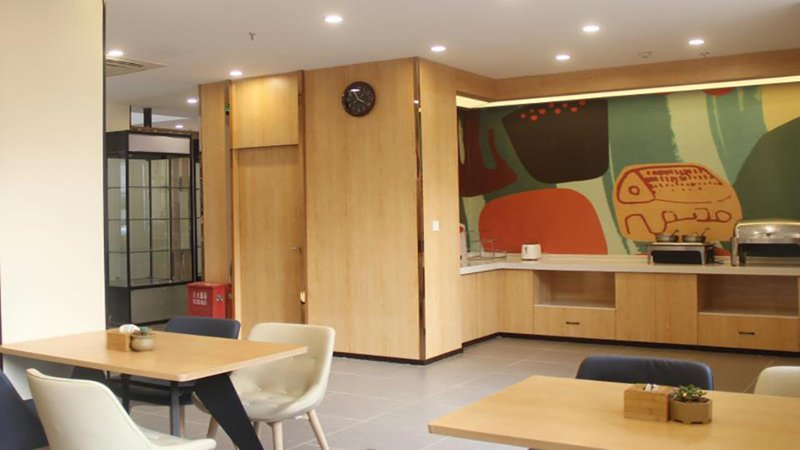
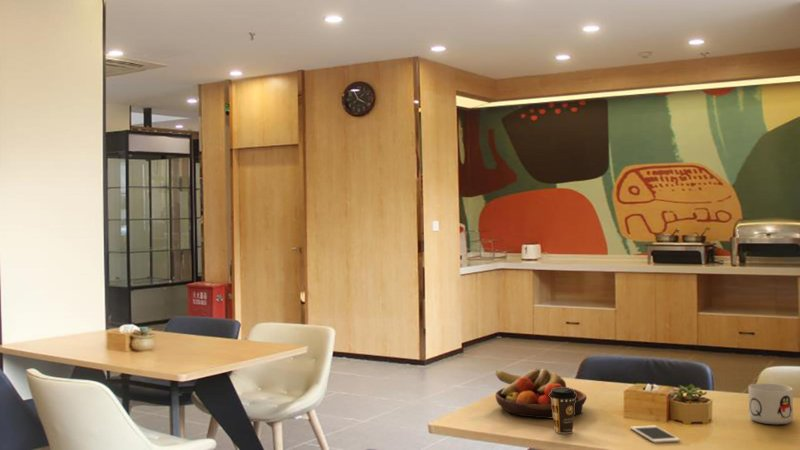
+ cell phone [629,424,681,444]
+ mug [748,382,795,425]
+ fruit bowl [495,367,588,419]
+ coffee cup [549,387,576,434]
